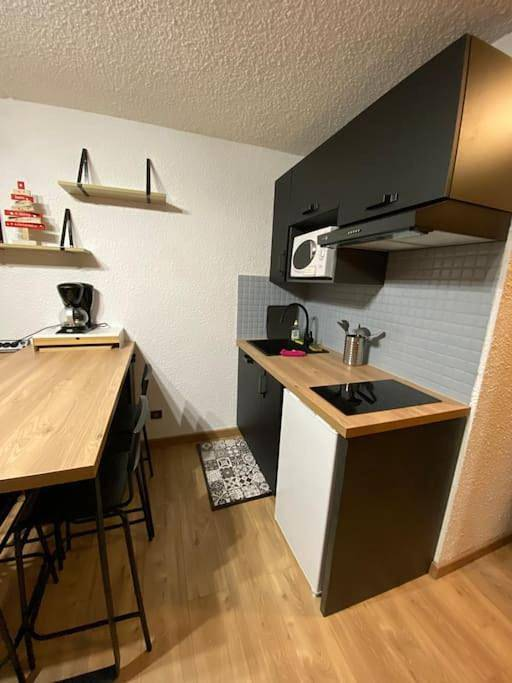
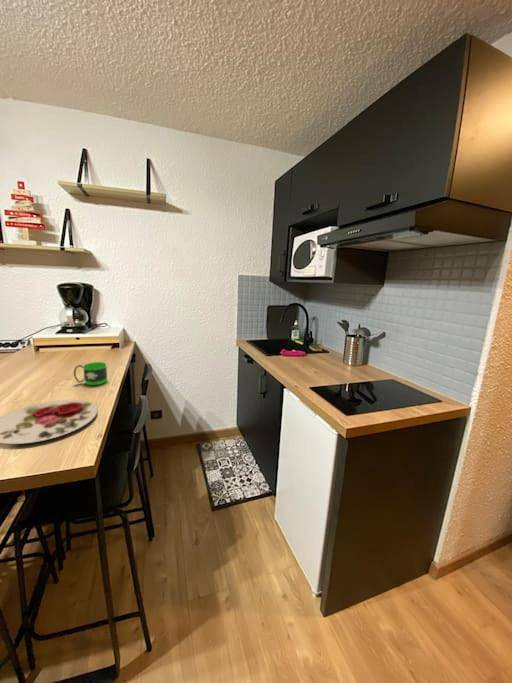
+ mug [73,361,108,386]
+ plate [0,399,98,445]
